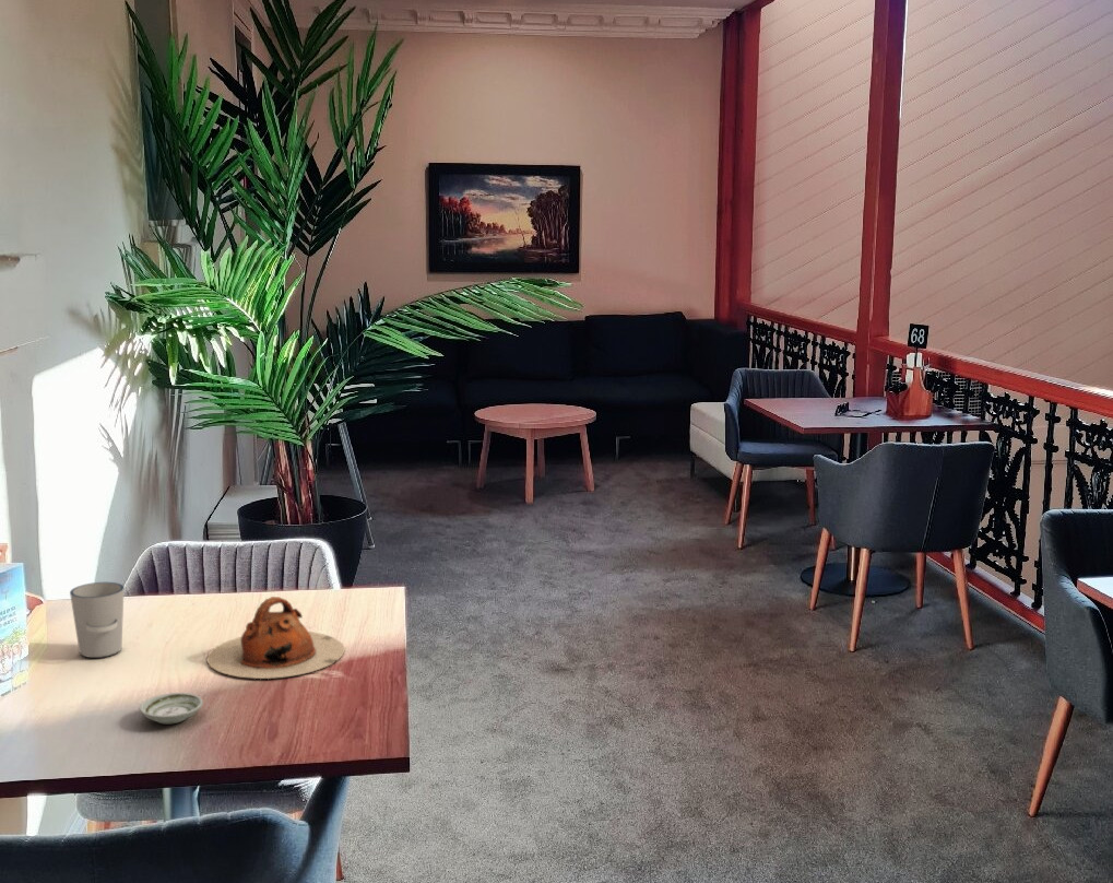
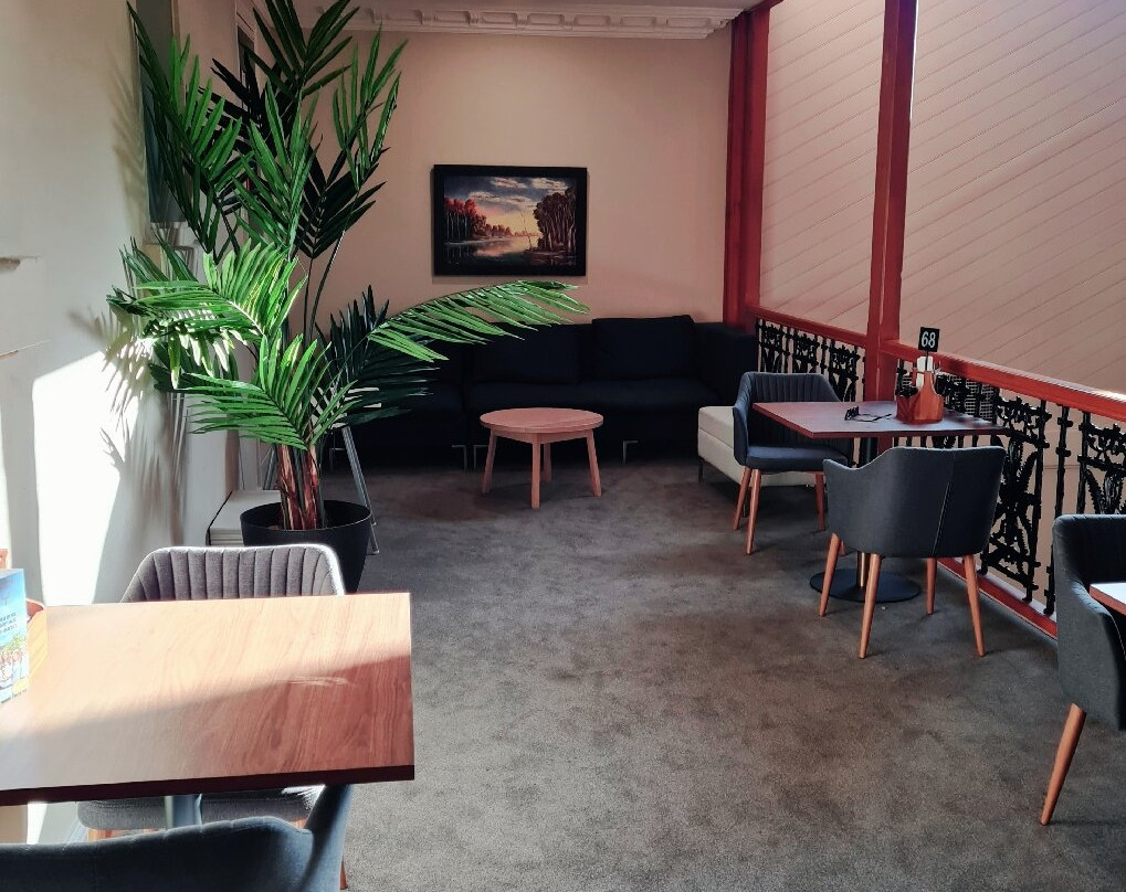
- cup [69,581,126,659]
- saucer [139,692,204,725]
- teapot [205,596,345,680]
